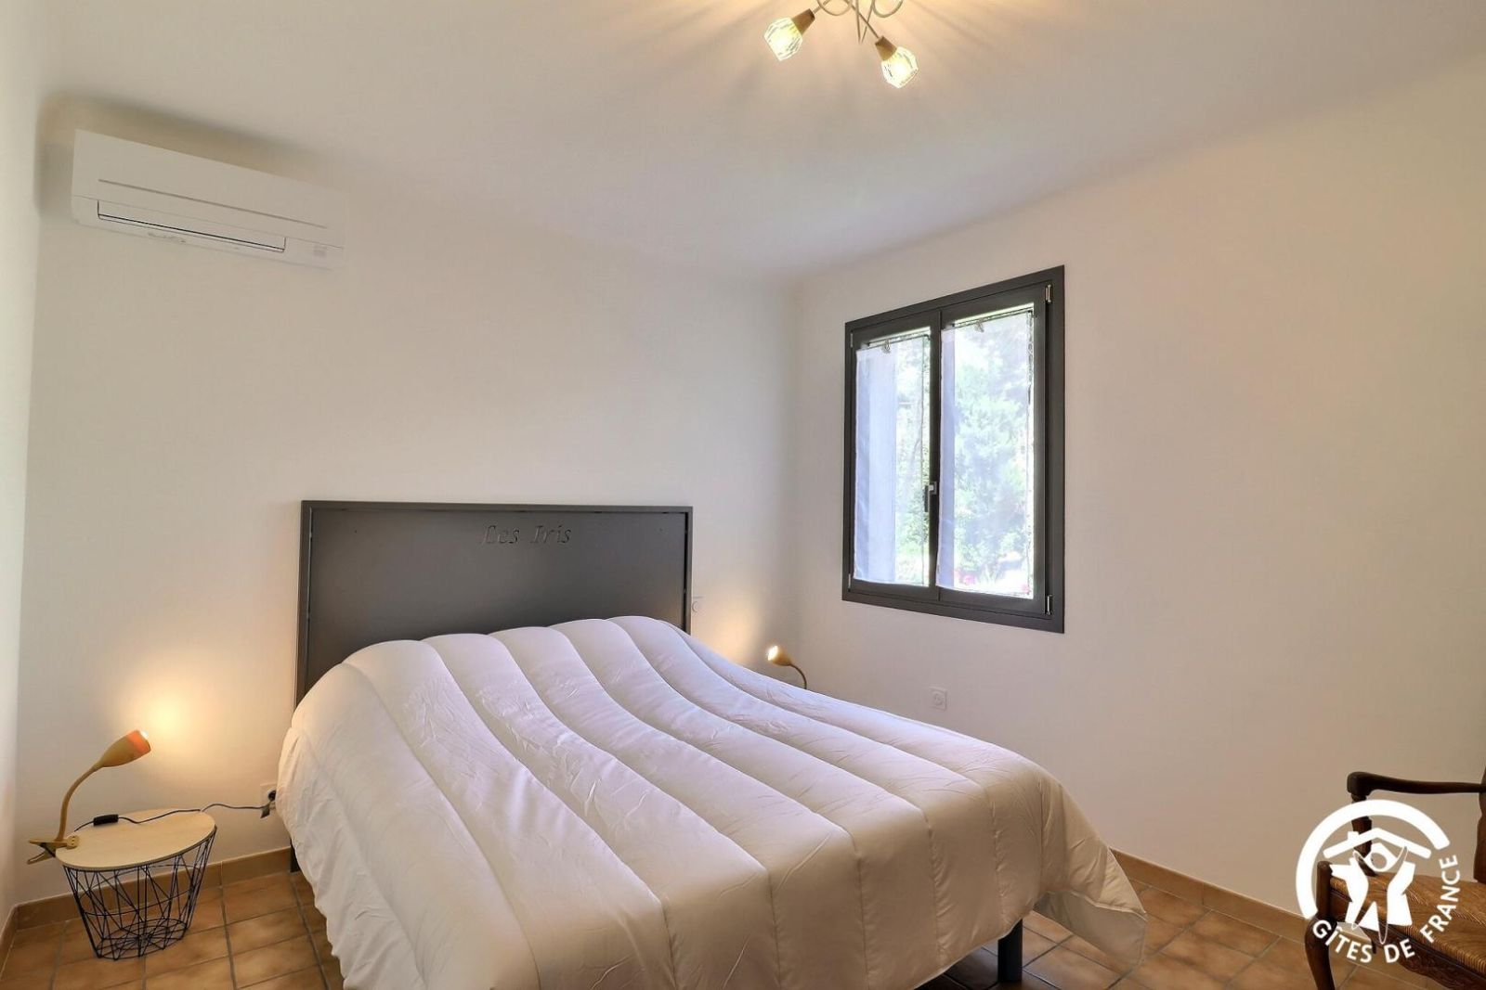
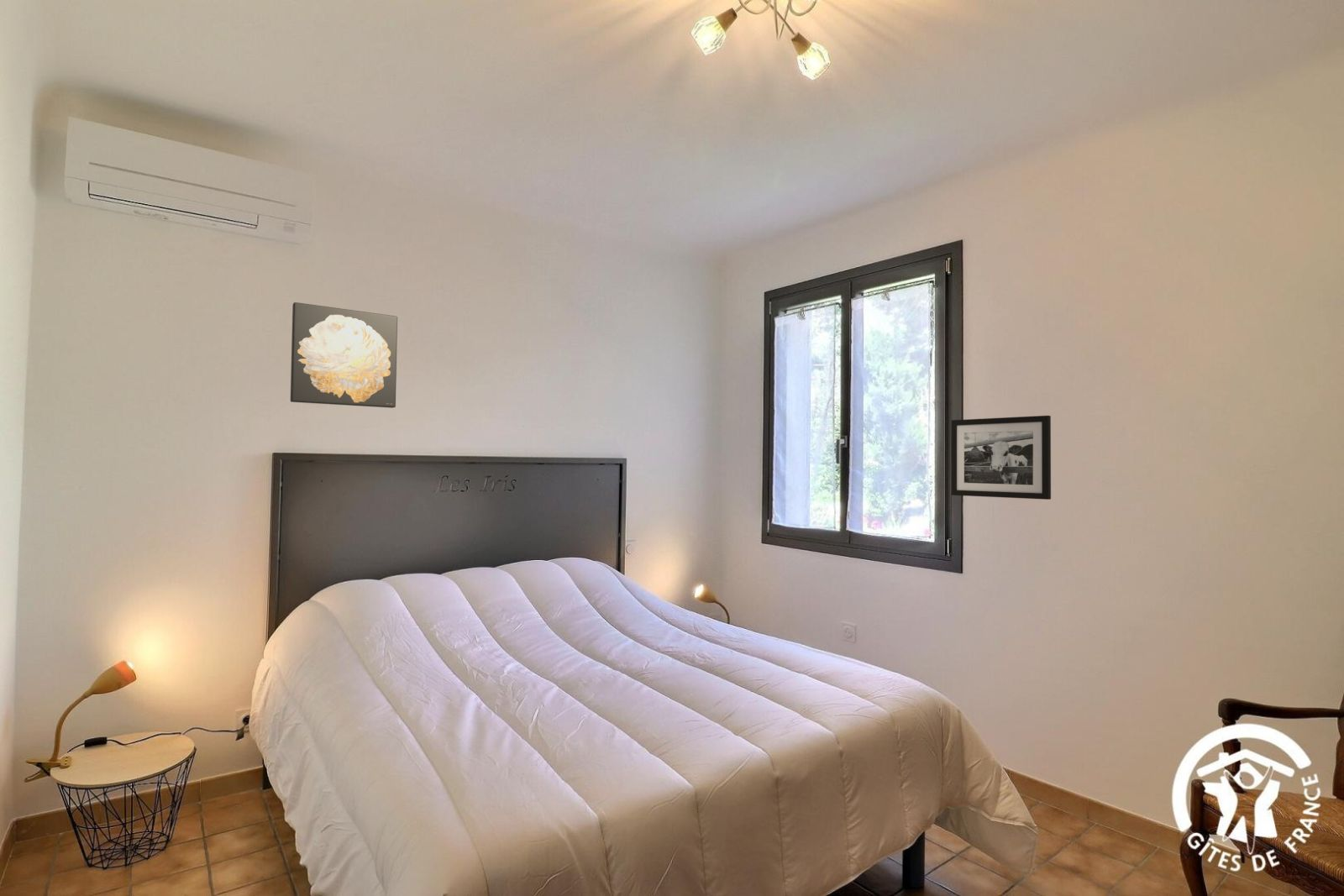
+ wall art [290,301,398,409]
+ picture frame [951,415,1052,500]
